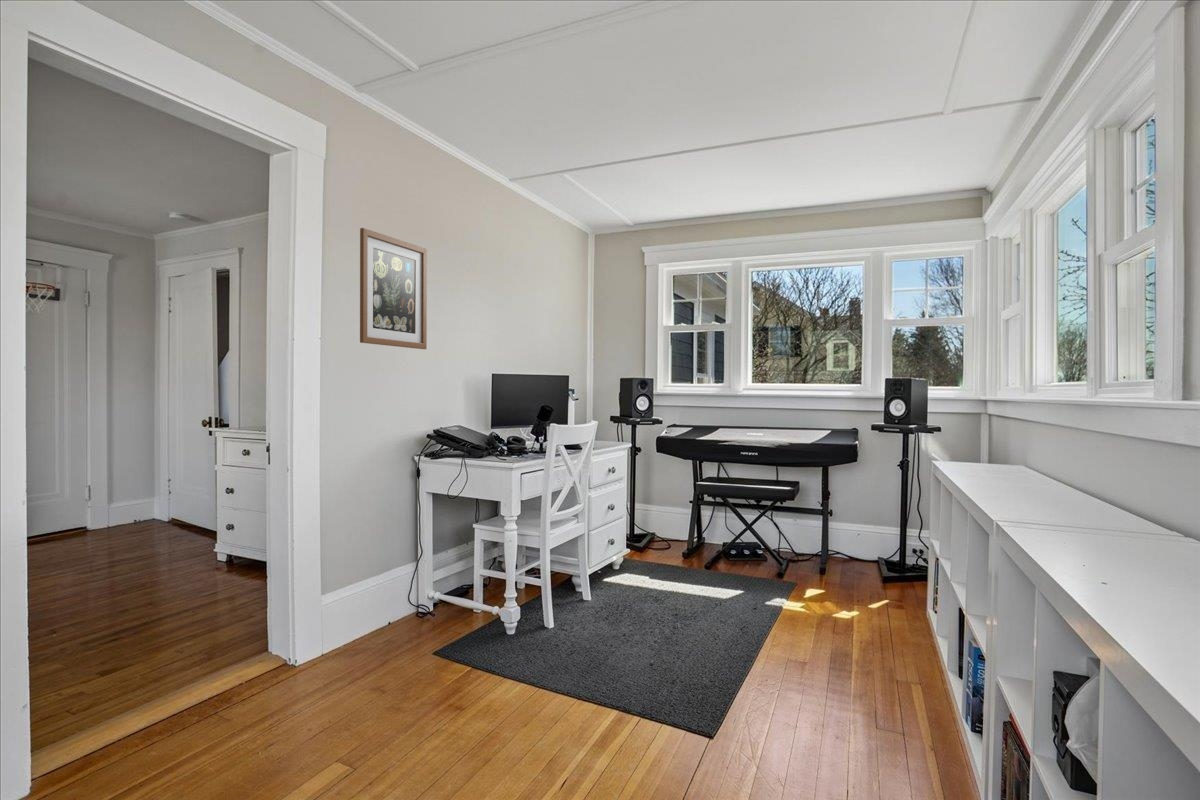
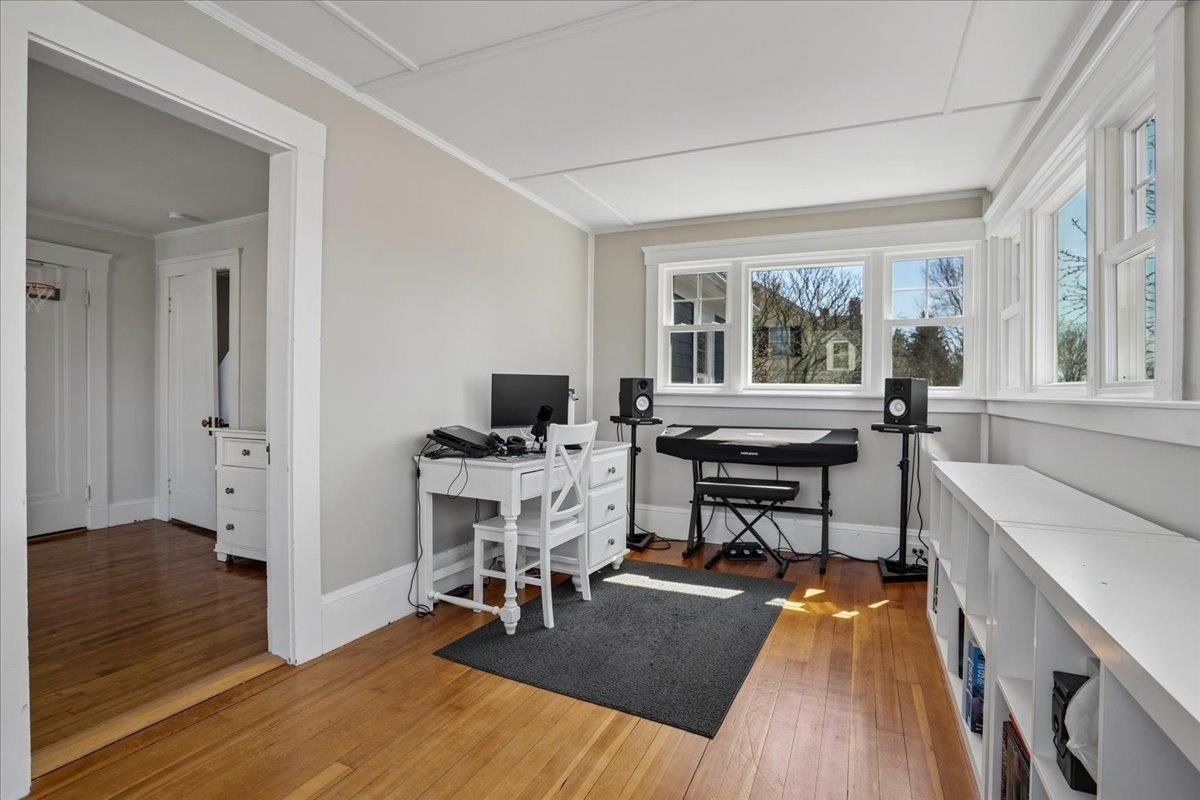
- wall art [359,227,428,350]
